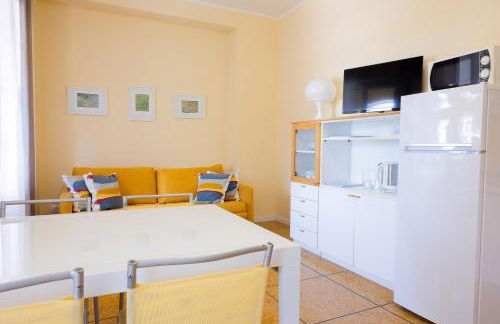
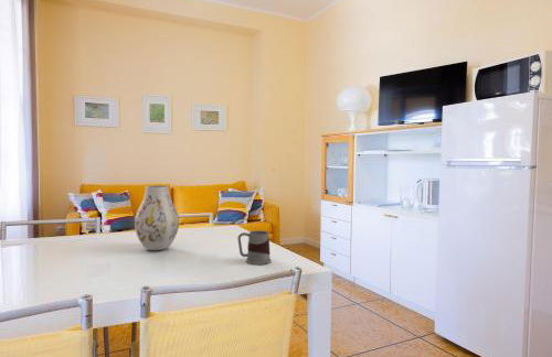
+ mug [236,229,273,266]
+ vase [134,185,180,251]
